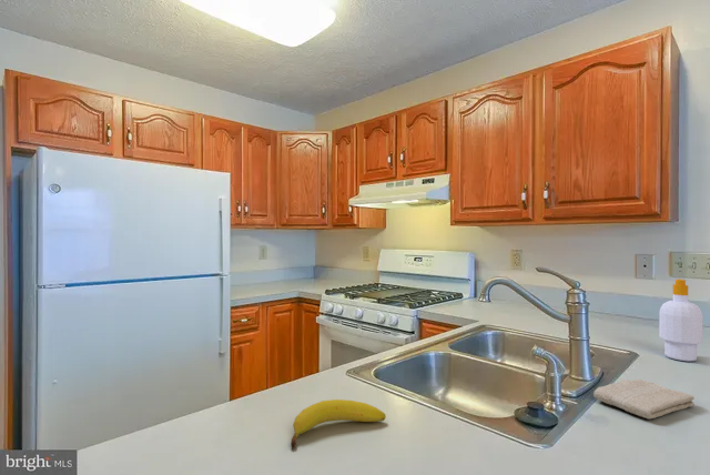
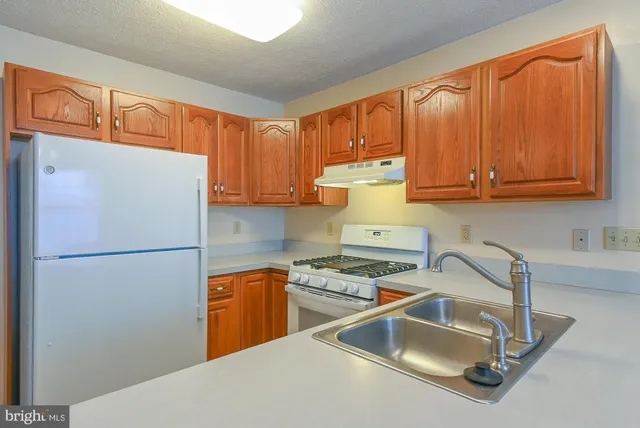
- washcloth [592,378,696,421]
- soap bottle [658,277,704,362]
- fruit [290,398,387,449]
